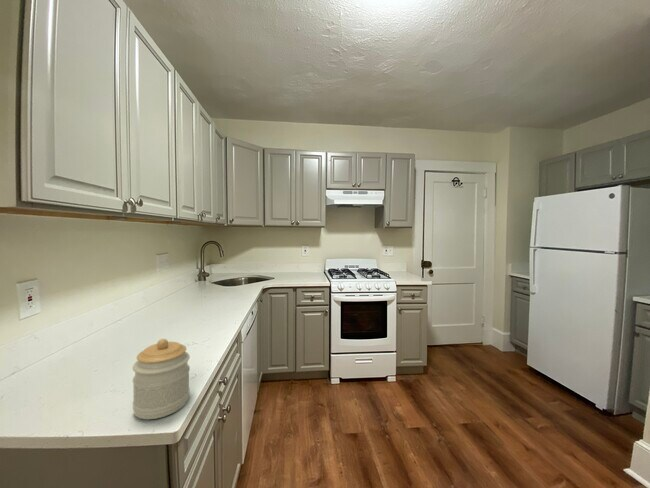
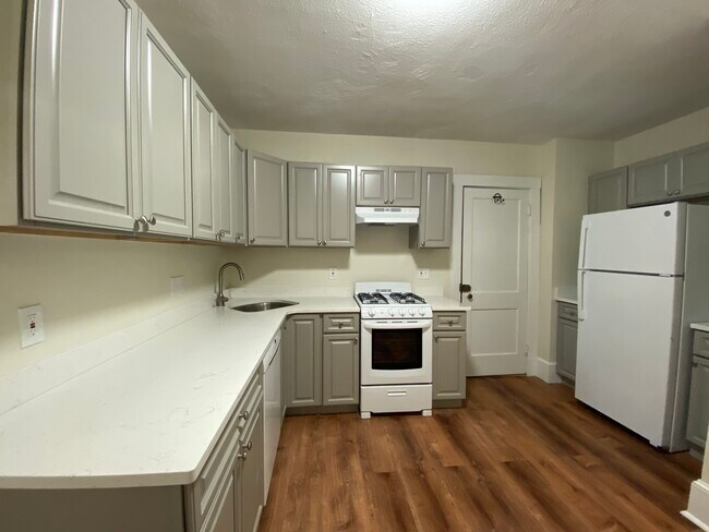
- jar [132,338,191,420]
